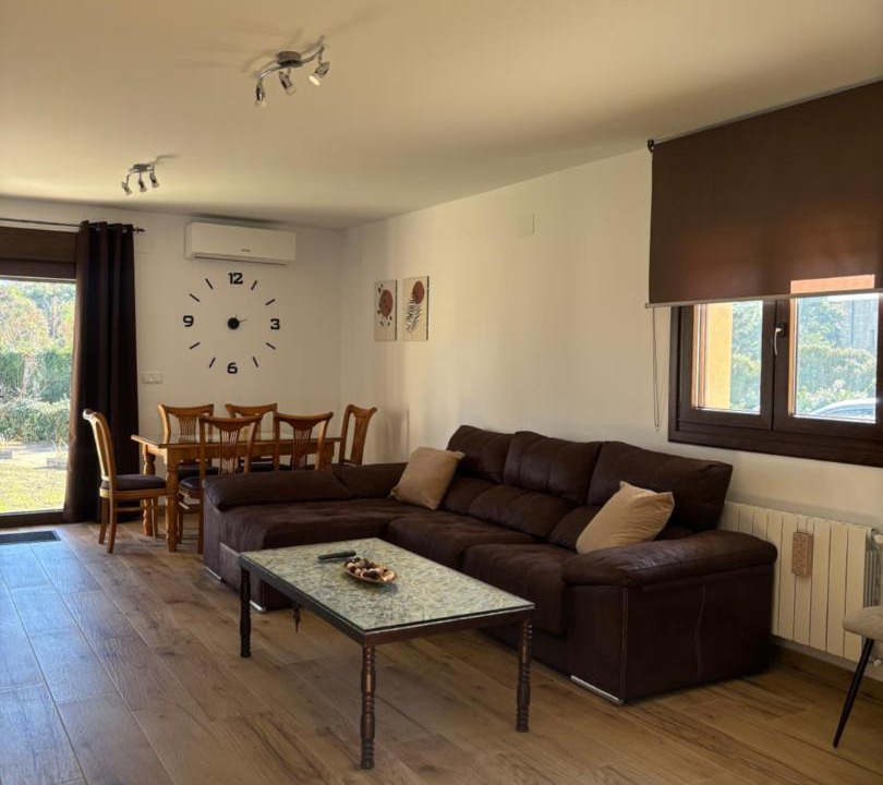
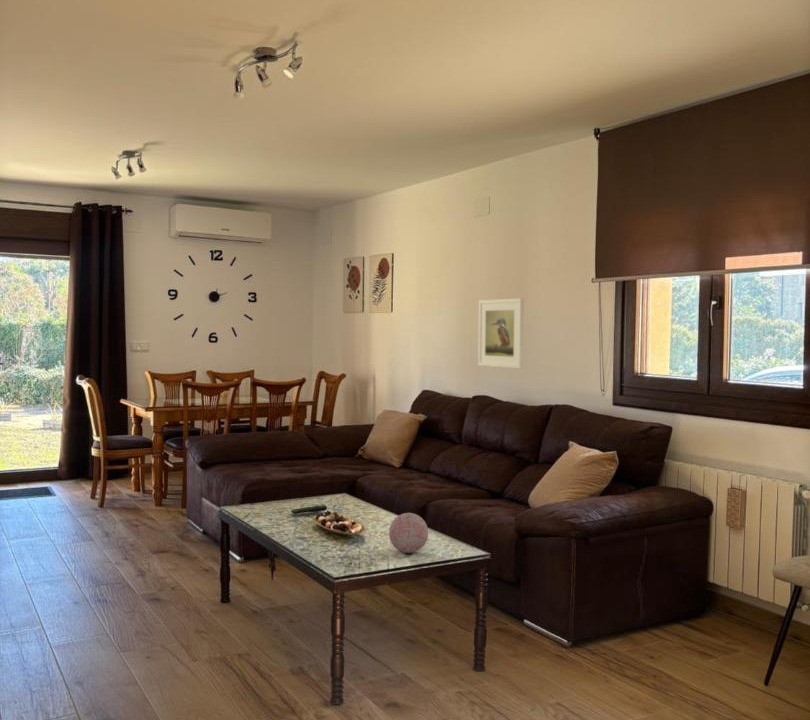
+ decorative orb [388,512,429,554]
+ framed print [477,297,525,369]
